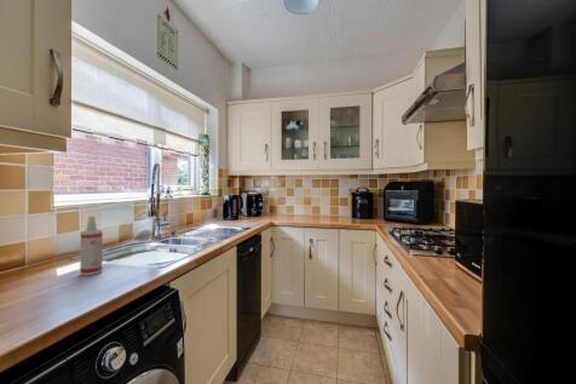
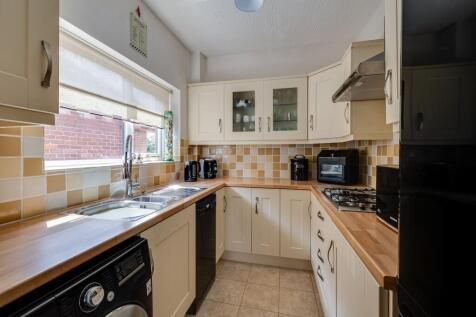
- spray bottle [79,214,104,276]
